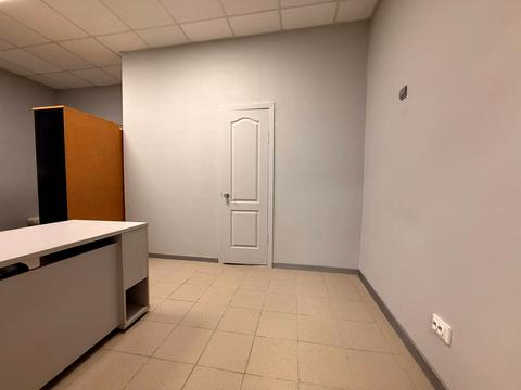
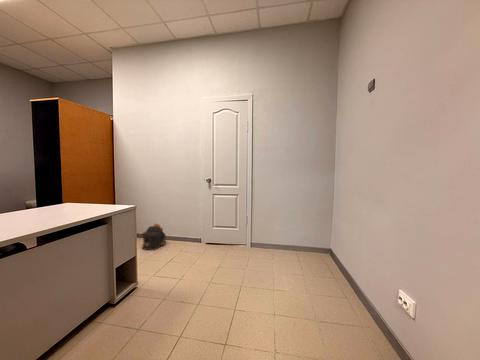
+ backpack [141,223,167,251]
